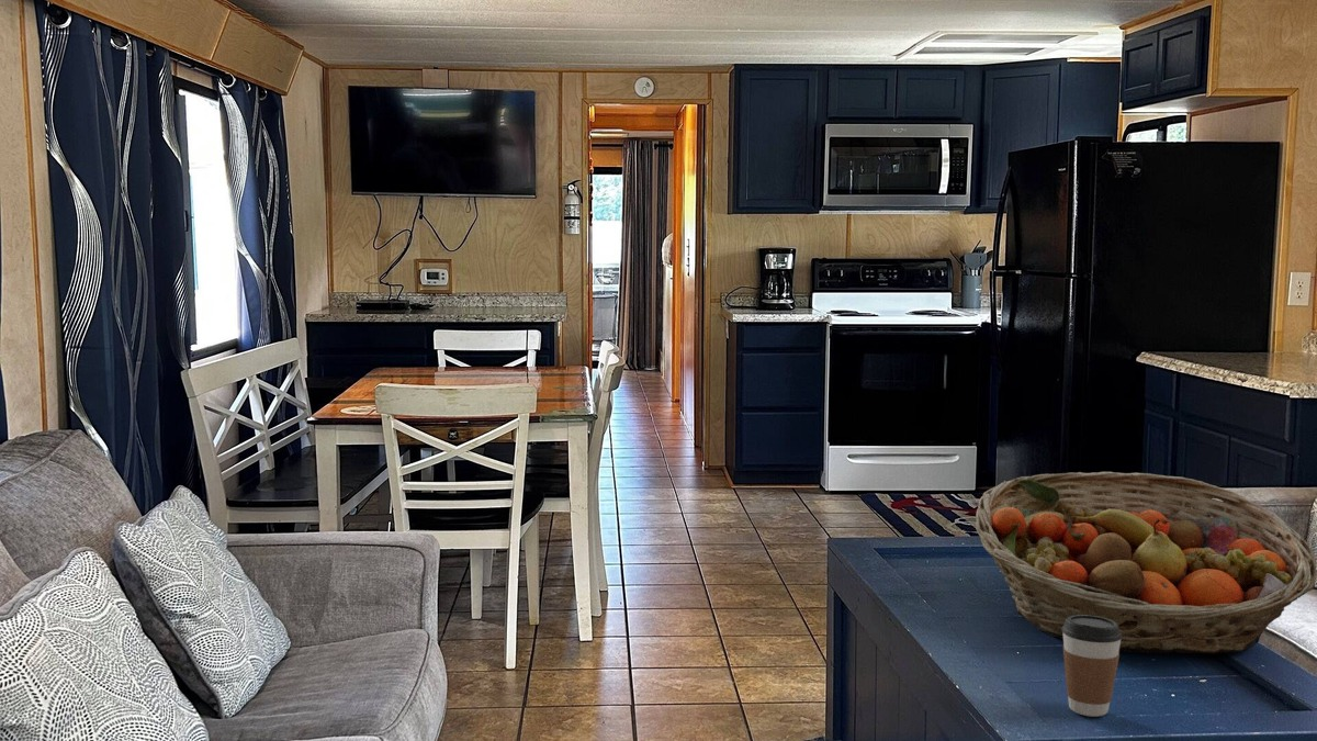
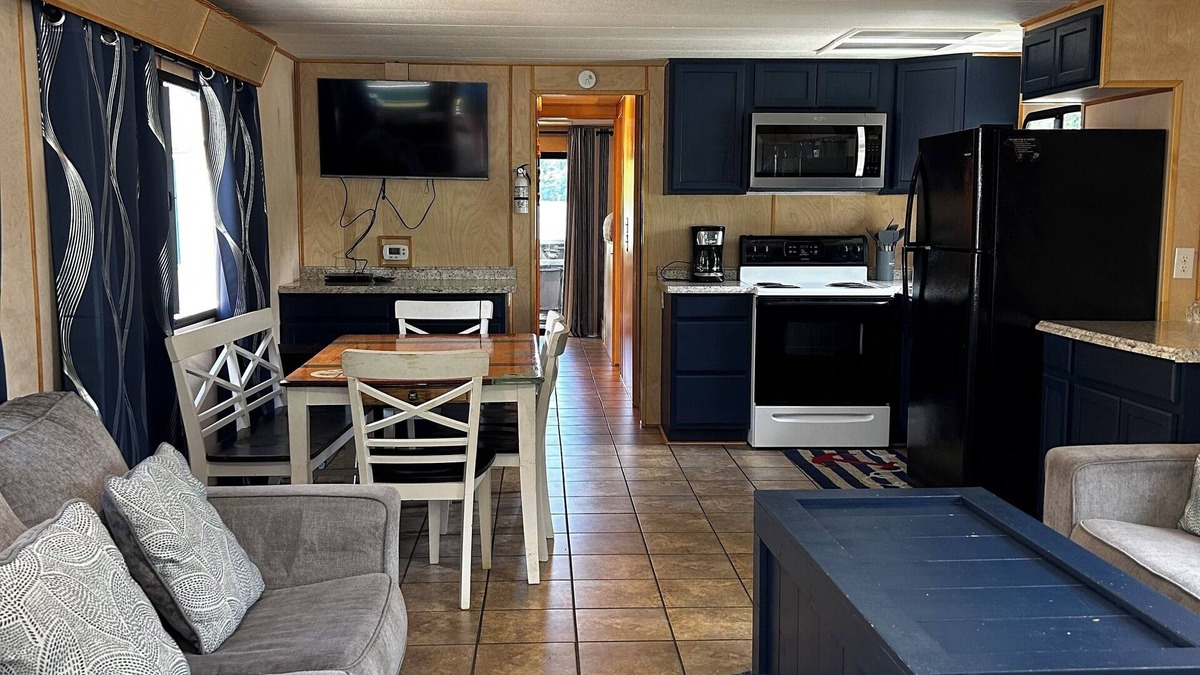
- coffee cup [1061,615,1123,718]
- fruit basket [975,471,1317,654]
